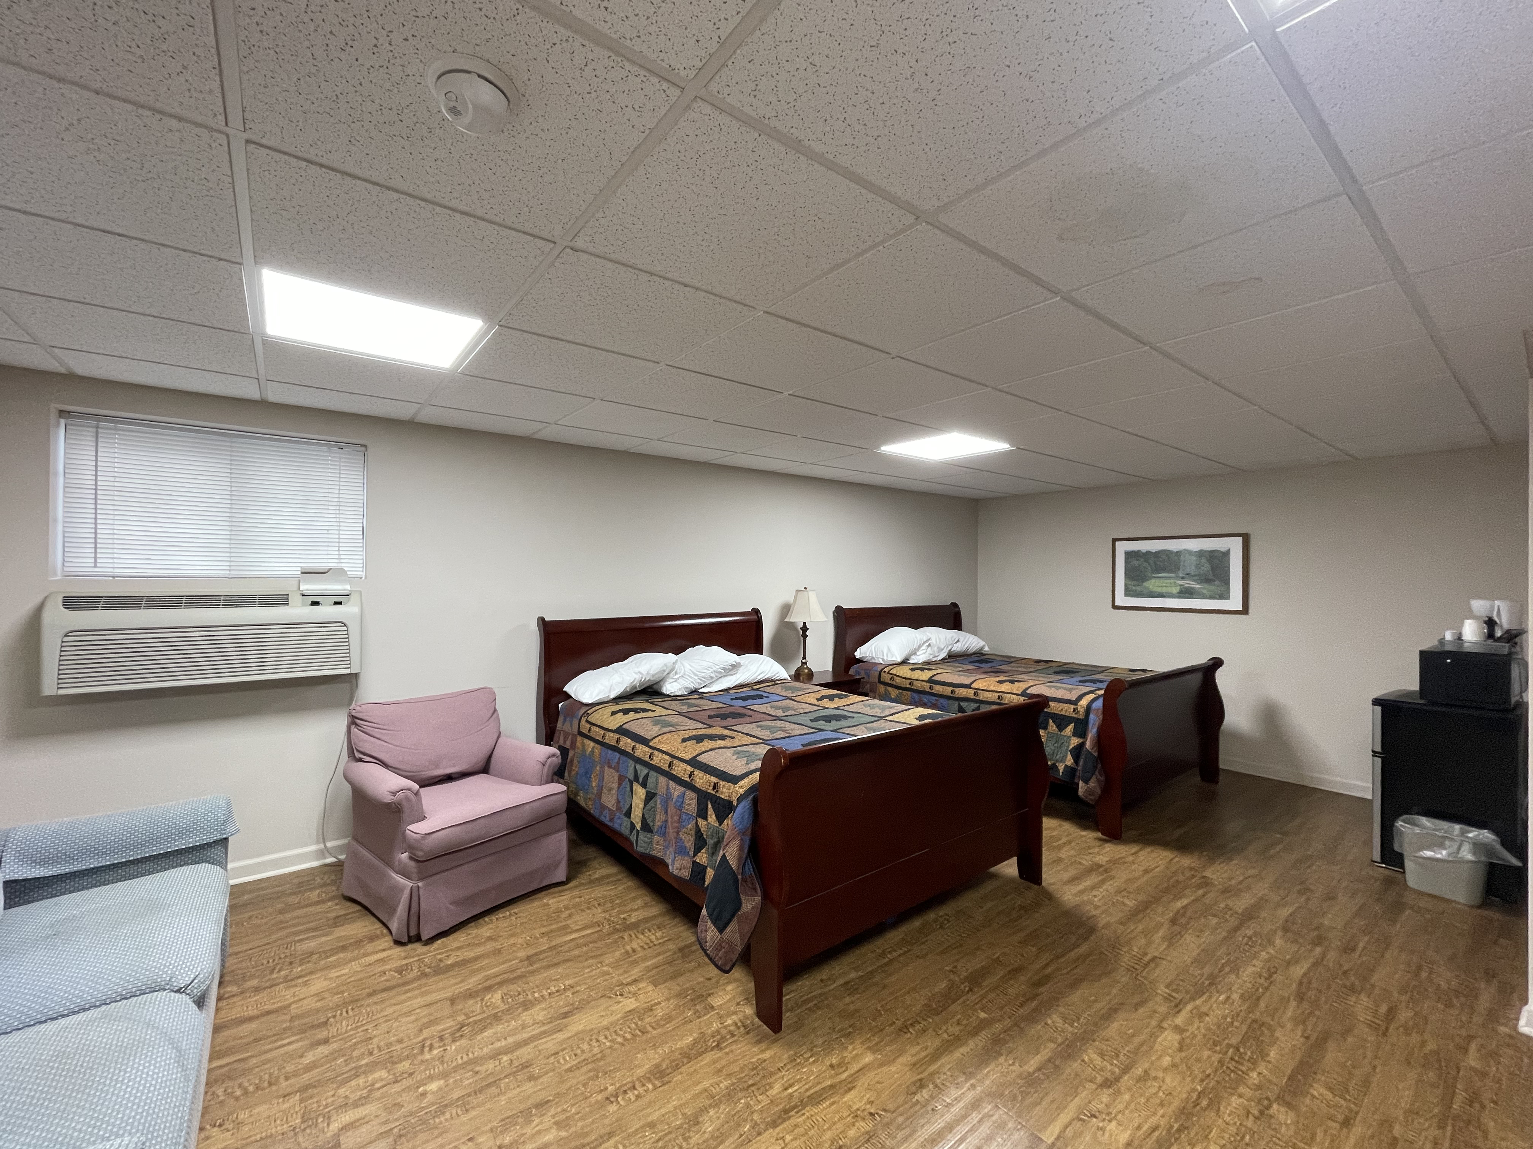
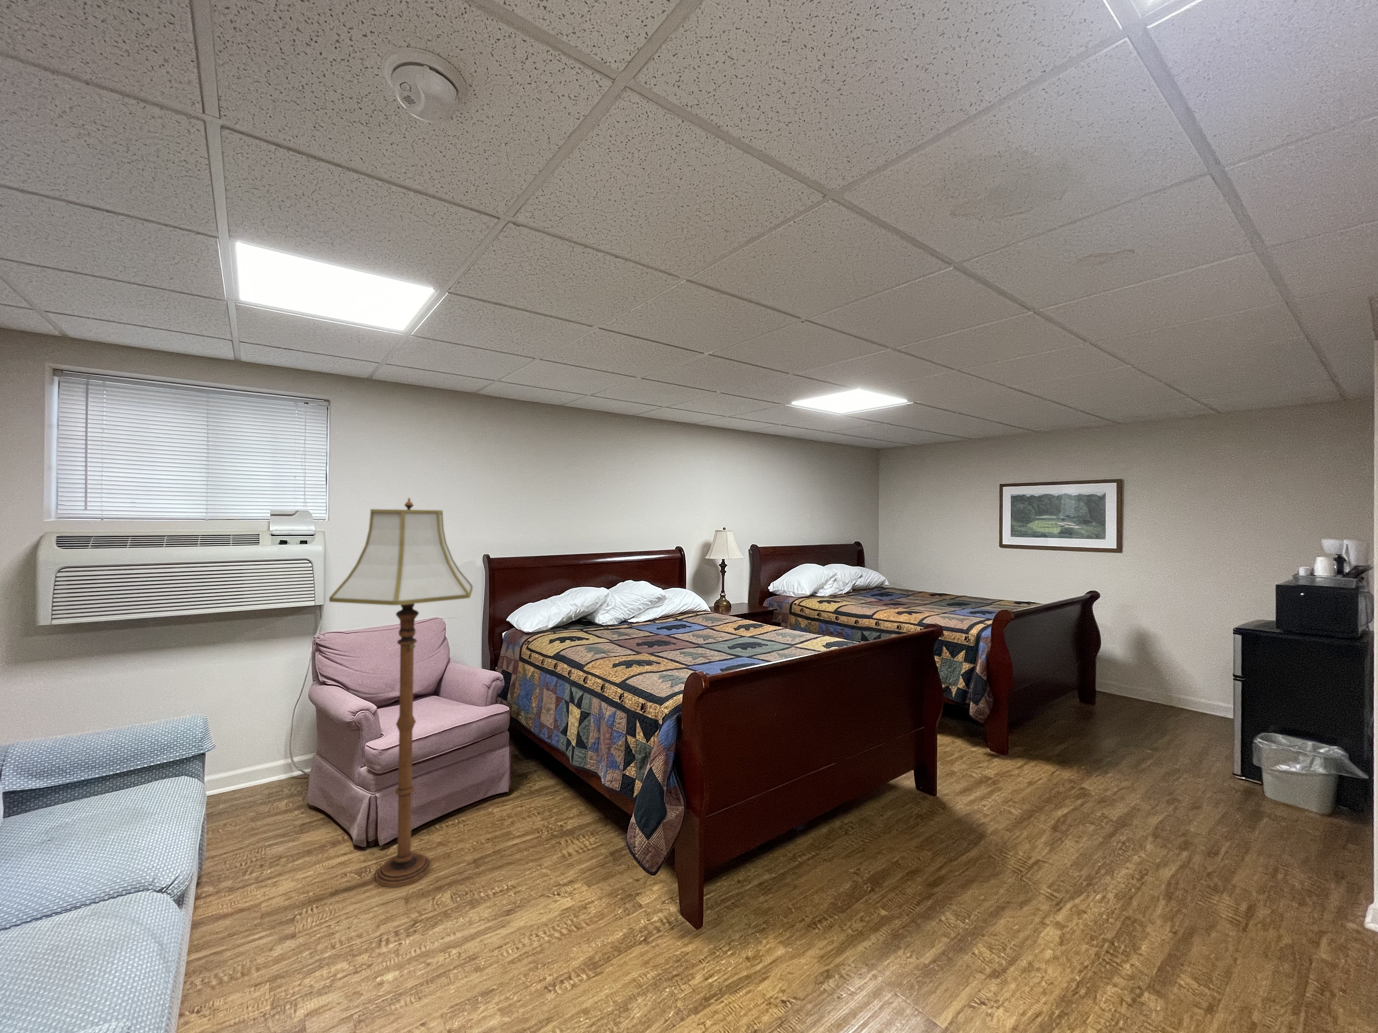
+ floor lamp [329,497,473,888]
